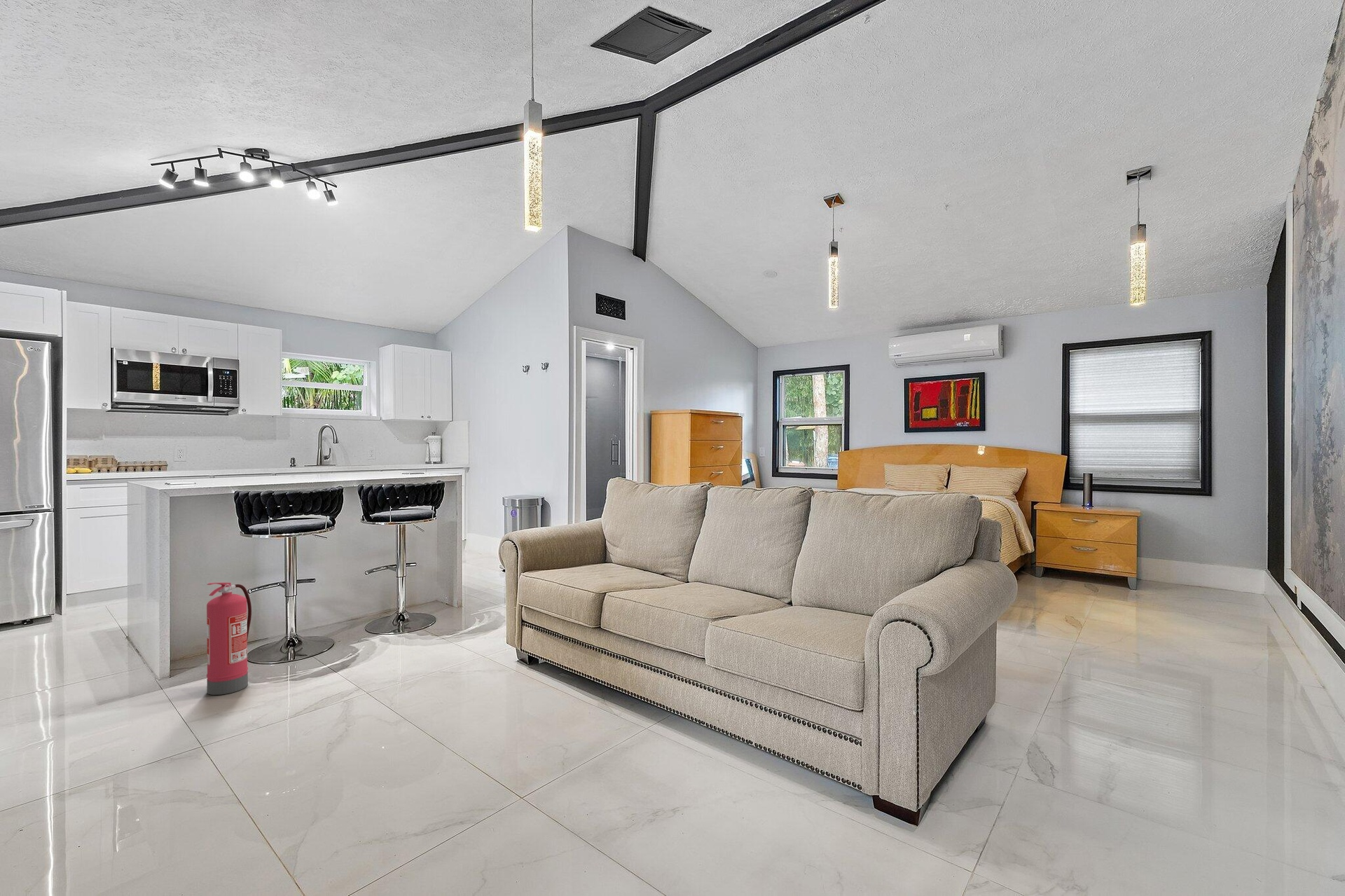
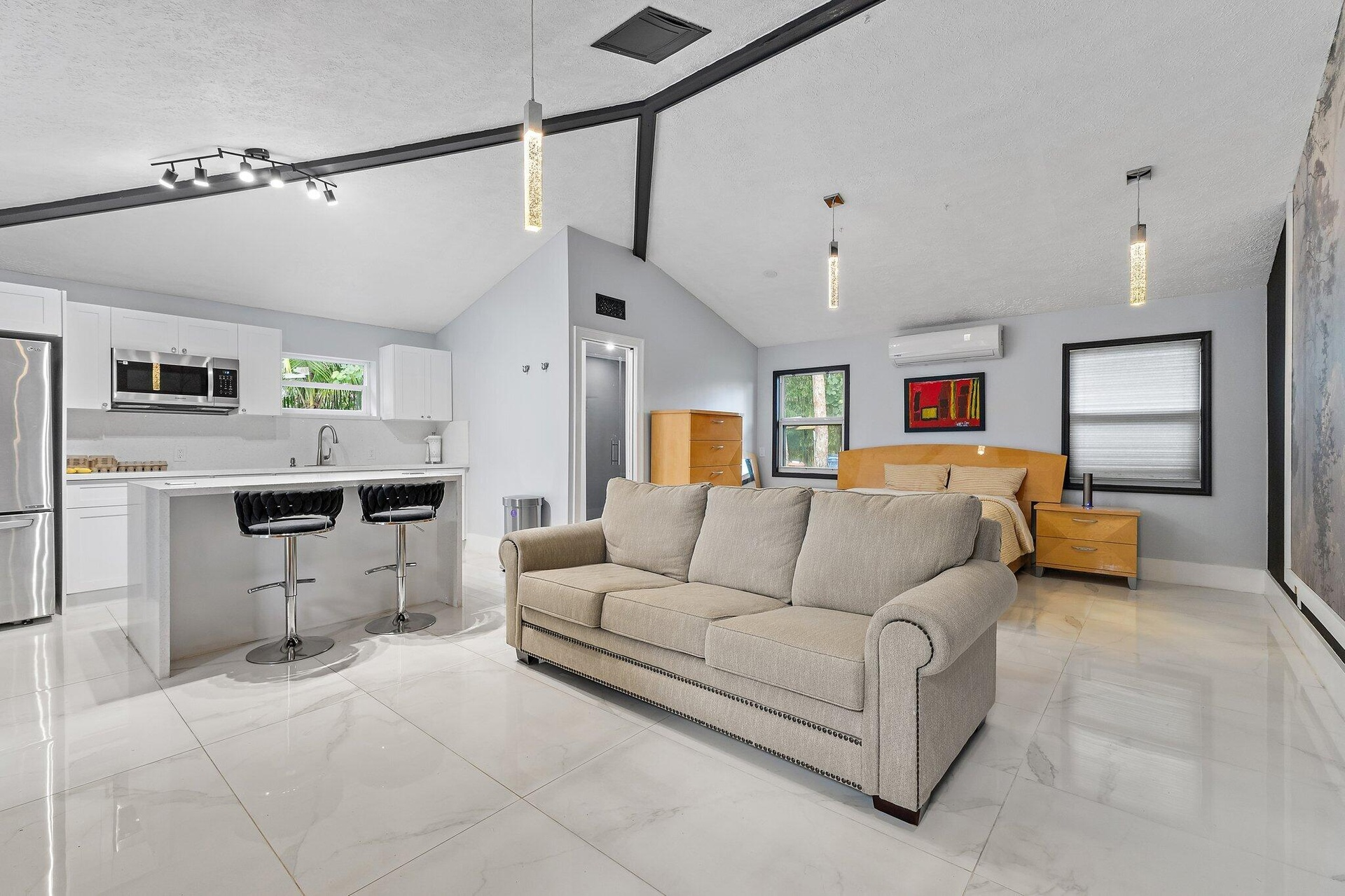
- fire extinguisher [206,582,252,696]
